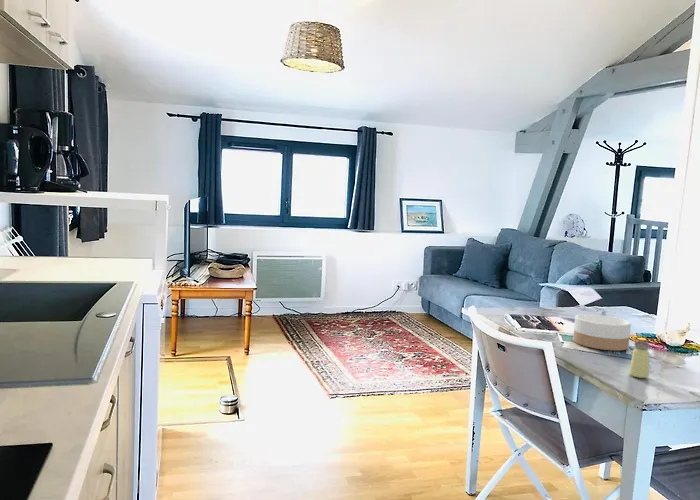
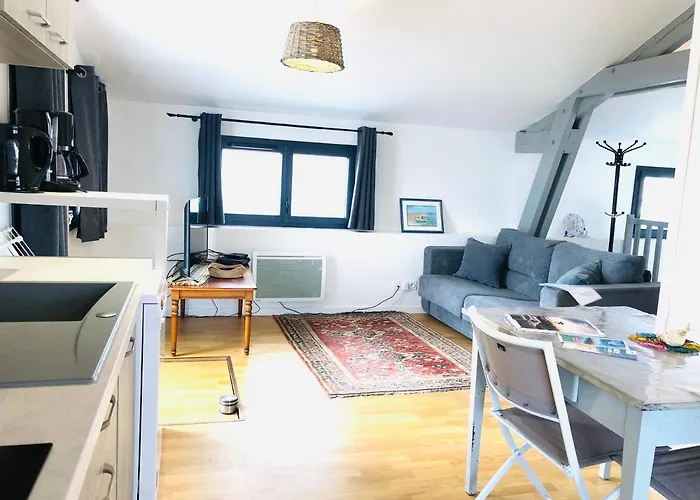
- bowl [572,313,632,351]
- saltshaker [628,340,650,379]
